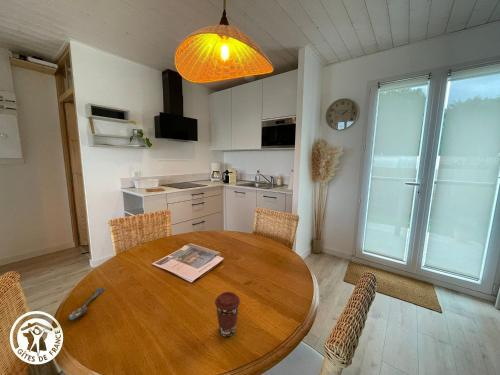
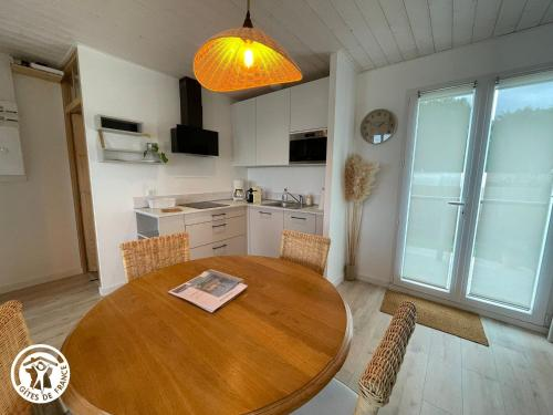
- coffee cup [214,291,241,337]
- spoon [68,286,106,321]
